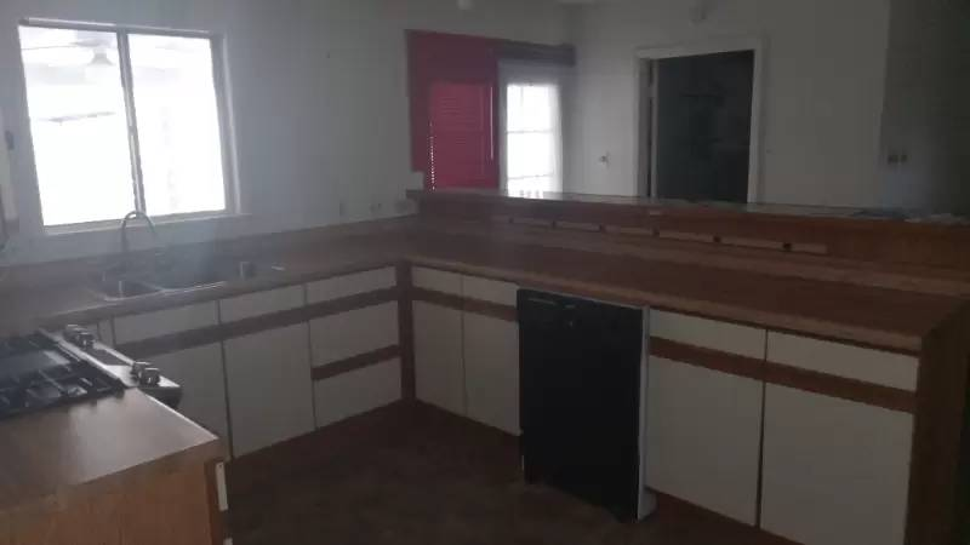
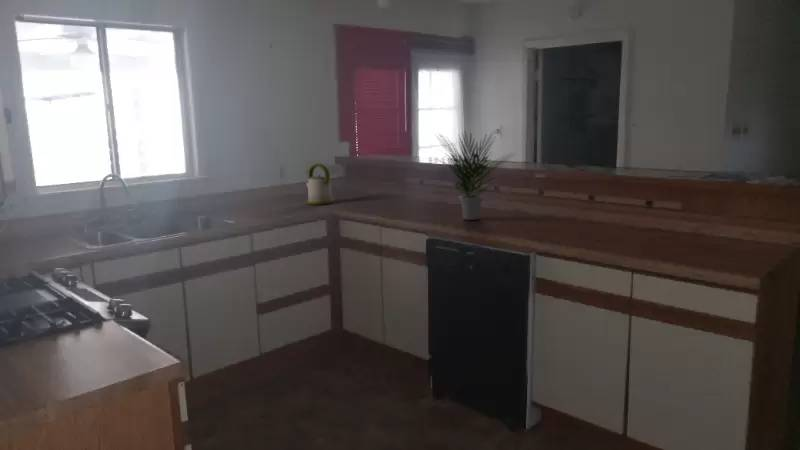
+ potted plant [435,131,515,221]
+ kettle [305,162,334,205]
